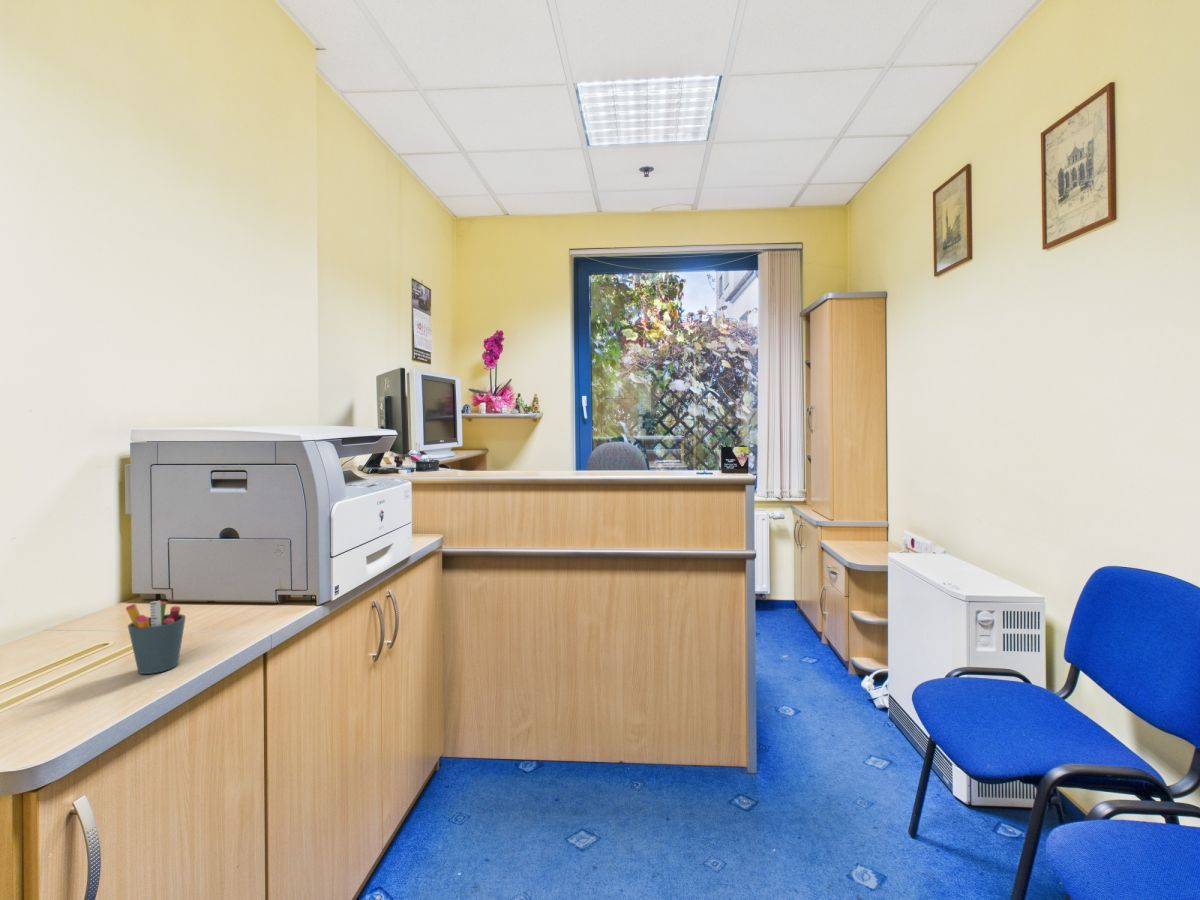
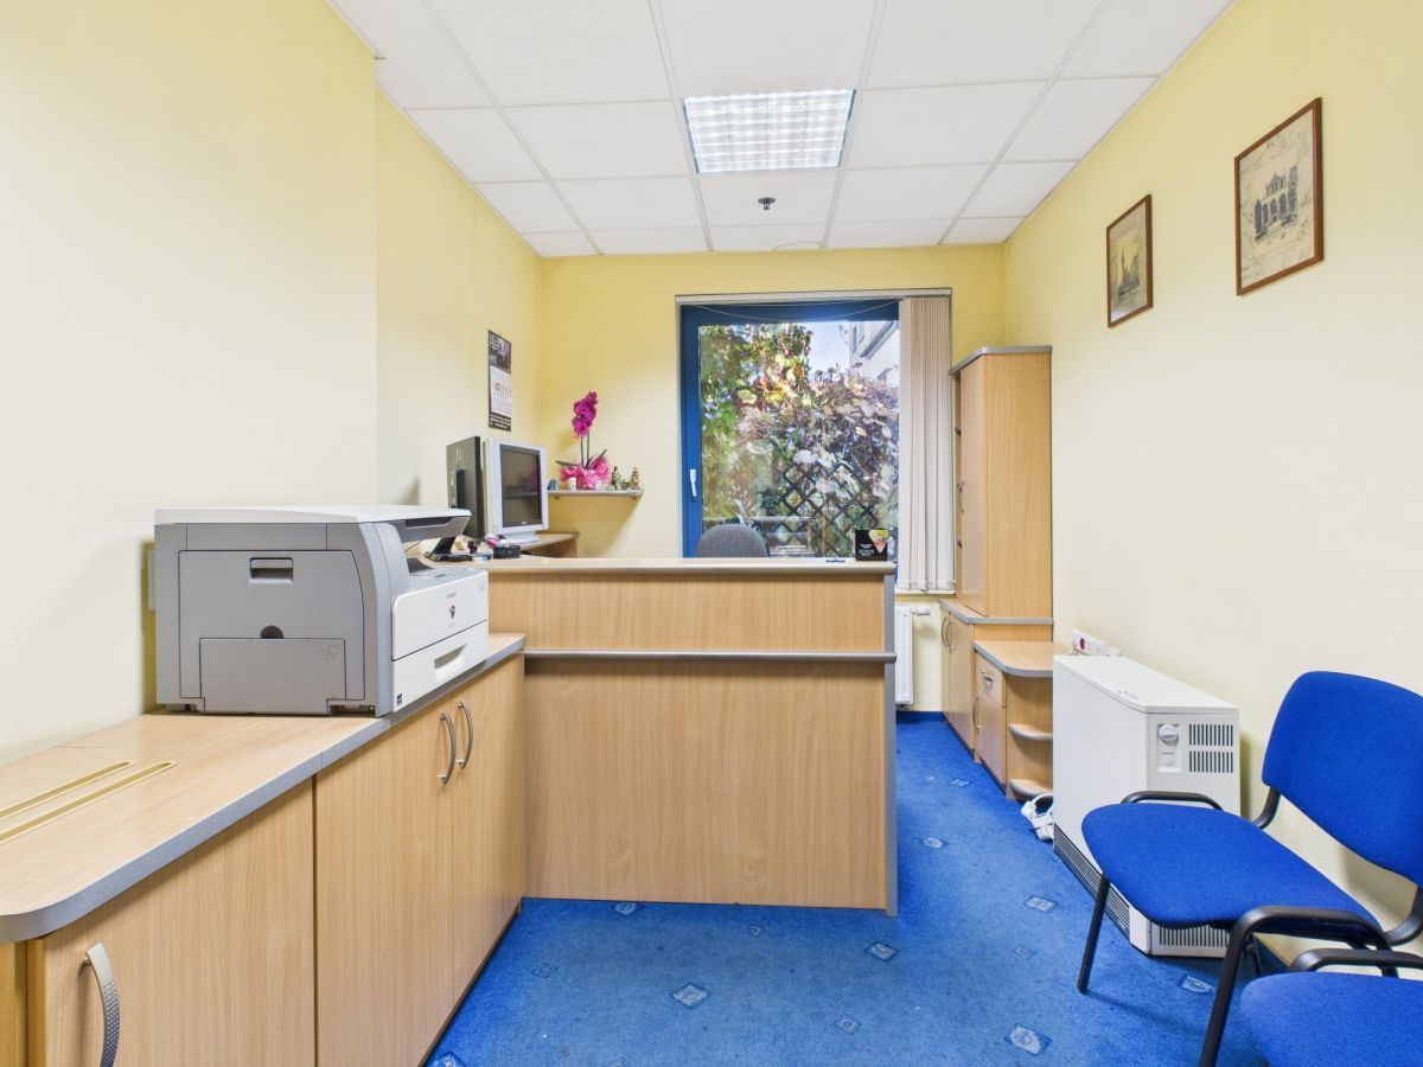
- pen holder [125,600,187,675]
